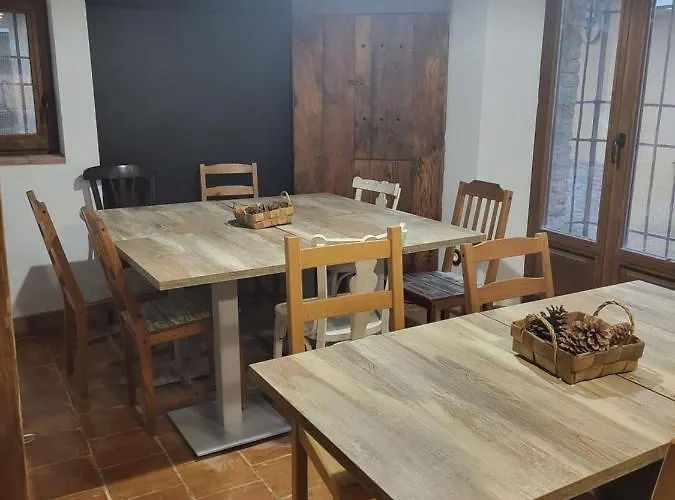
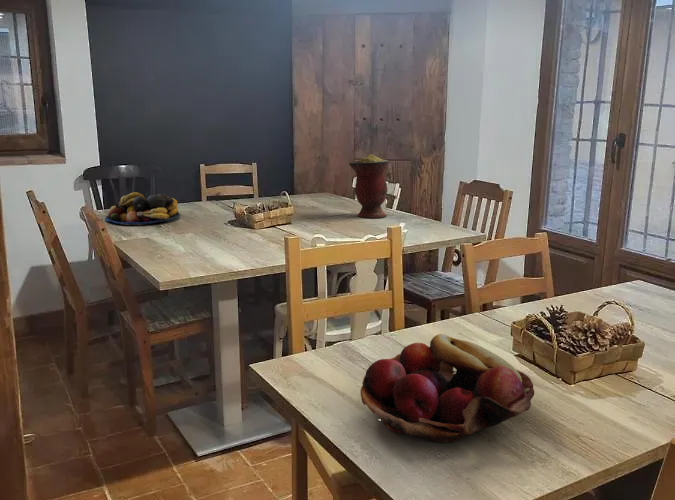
+ vase [348,153,391,219]
+ fruit basket [360,333,535,443]
+ fruit bowl [104,191,181,225]
